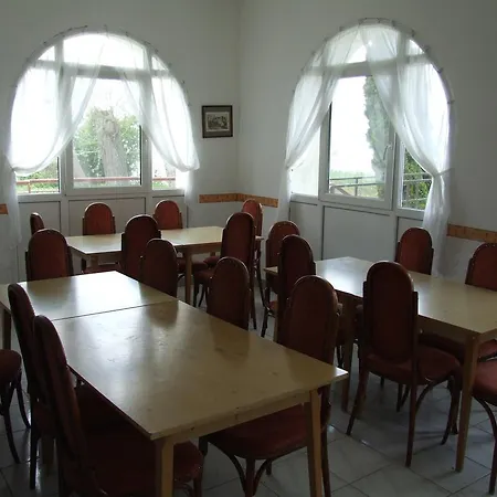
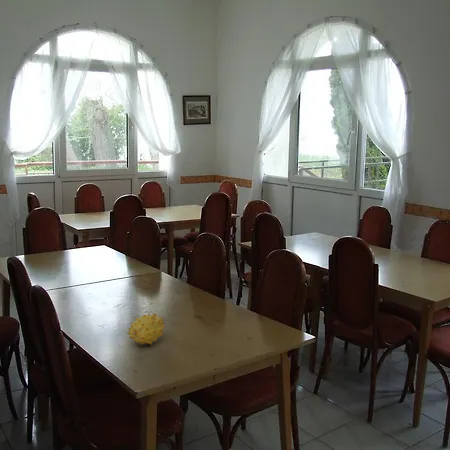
+ fruit [126,312,167,347]
